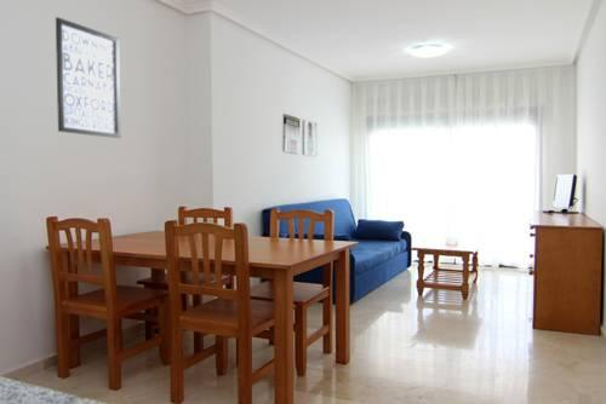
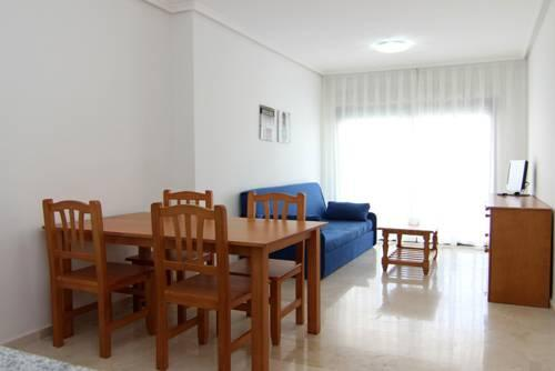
- wall art [55,16,122,139]
